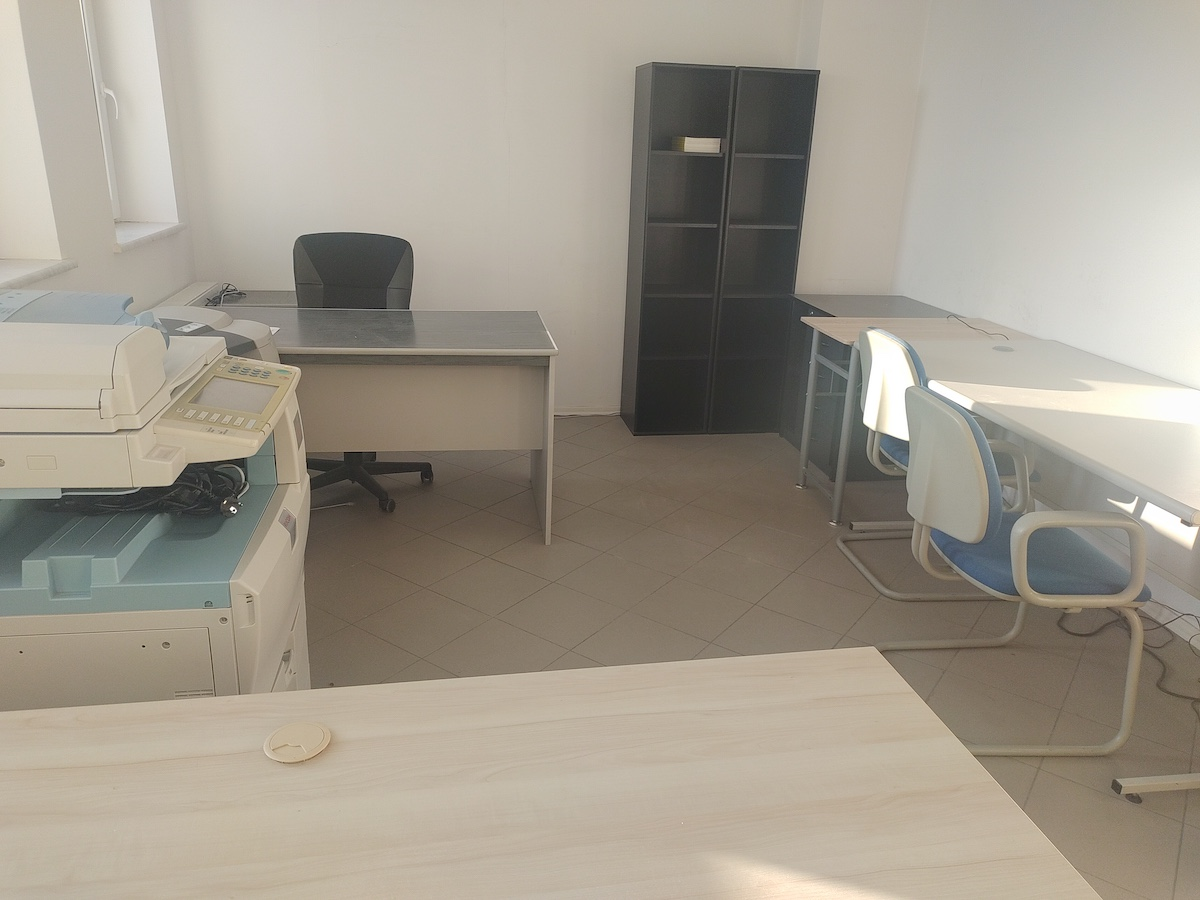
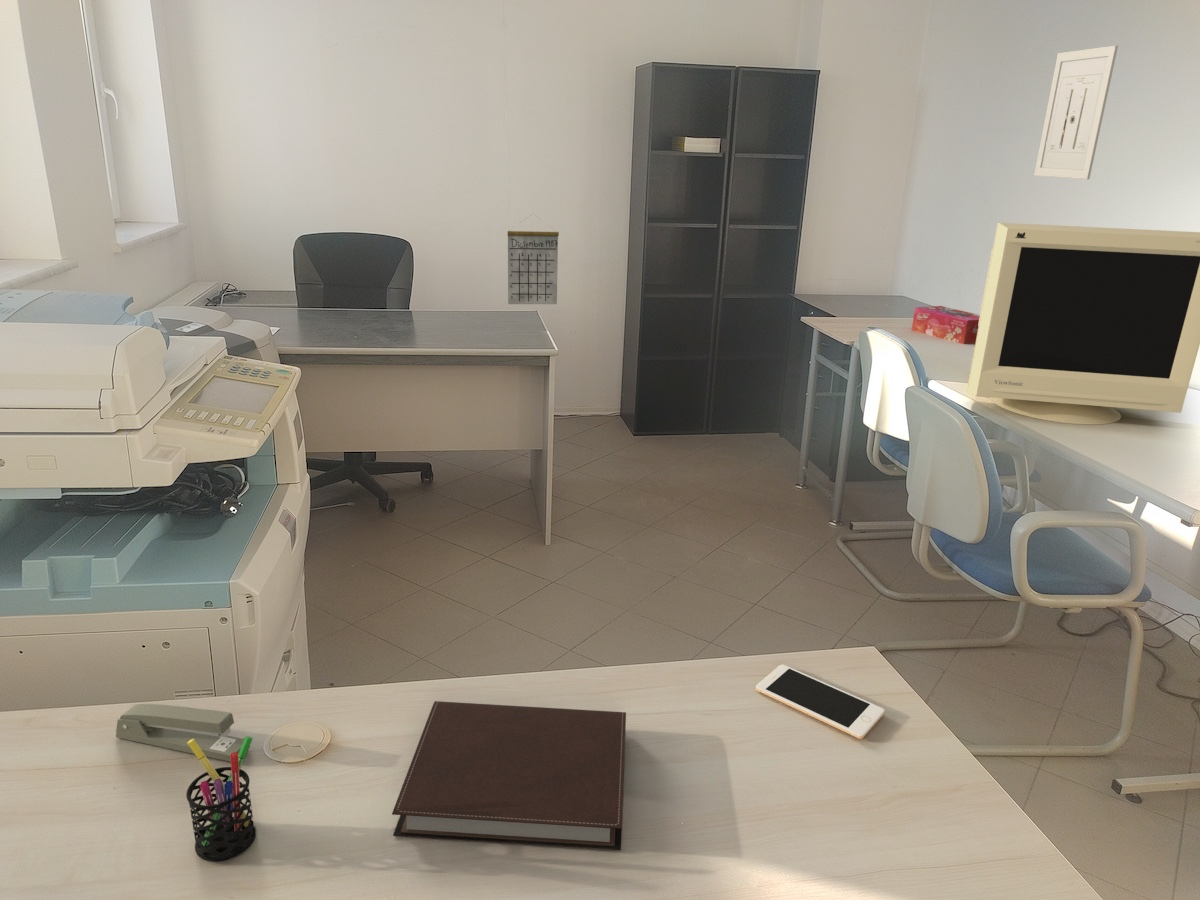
+ stapler [115,703,251,763]
+ tissue box [911,305,980,345]
+ cell phone [755,664,886,740]
+ calendar [506,214,560,305]
+ wall art [1033,45,1119,180]
+ pen holder [185,735,257,863]
+ monitor [966,222,1200,426]
+ notebook [391,700,627,851]
